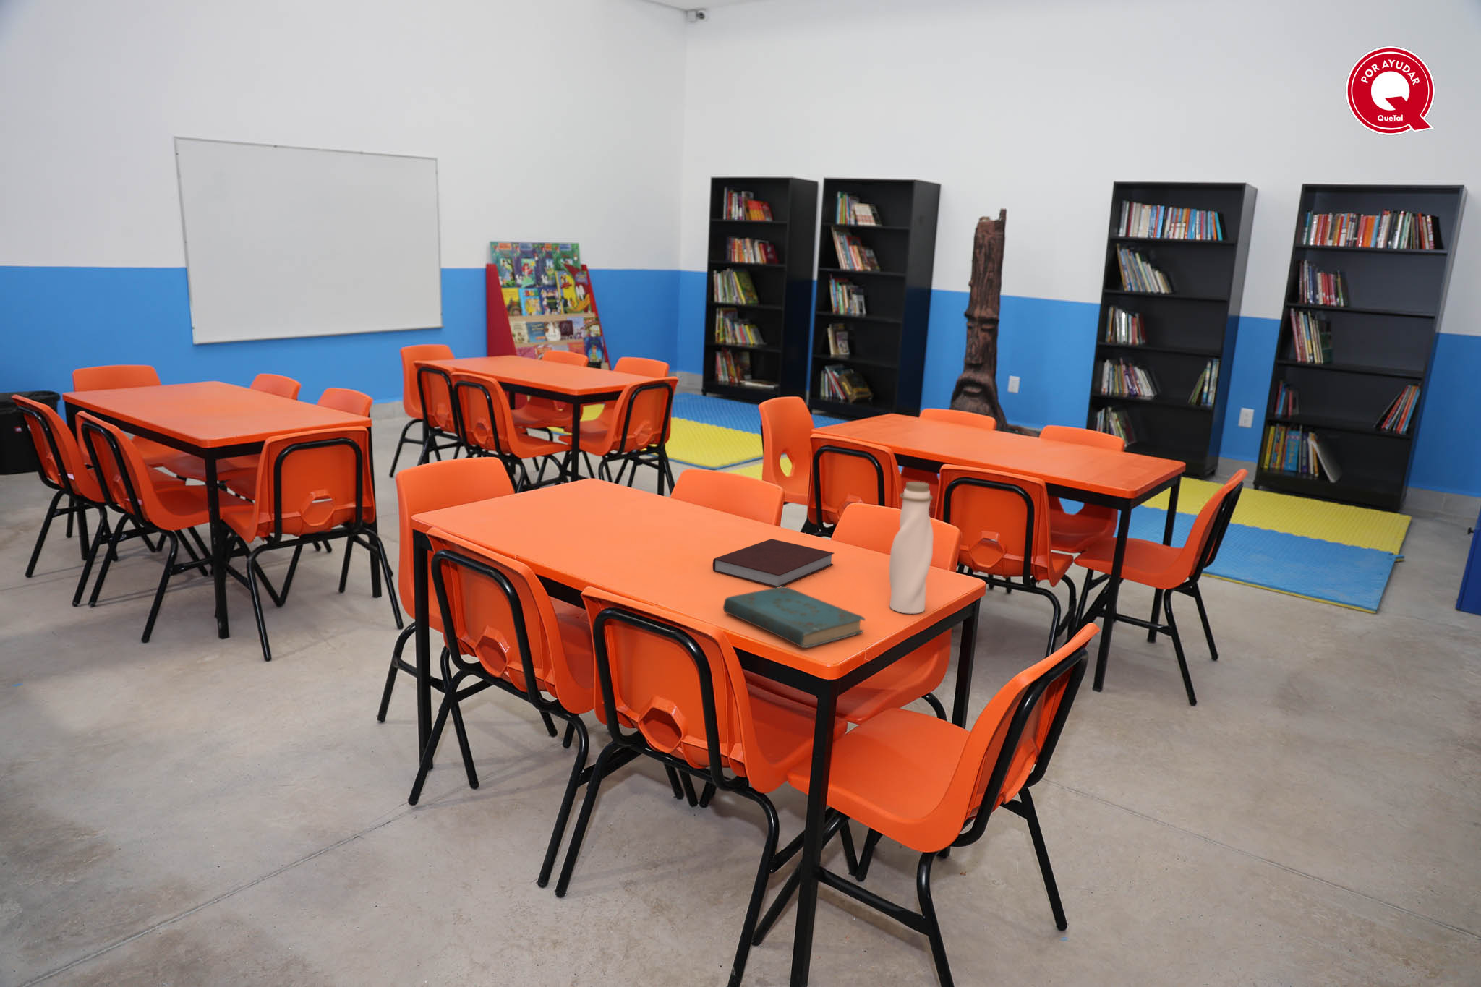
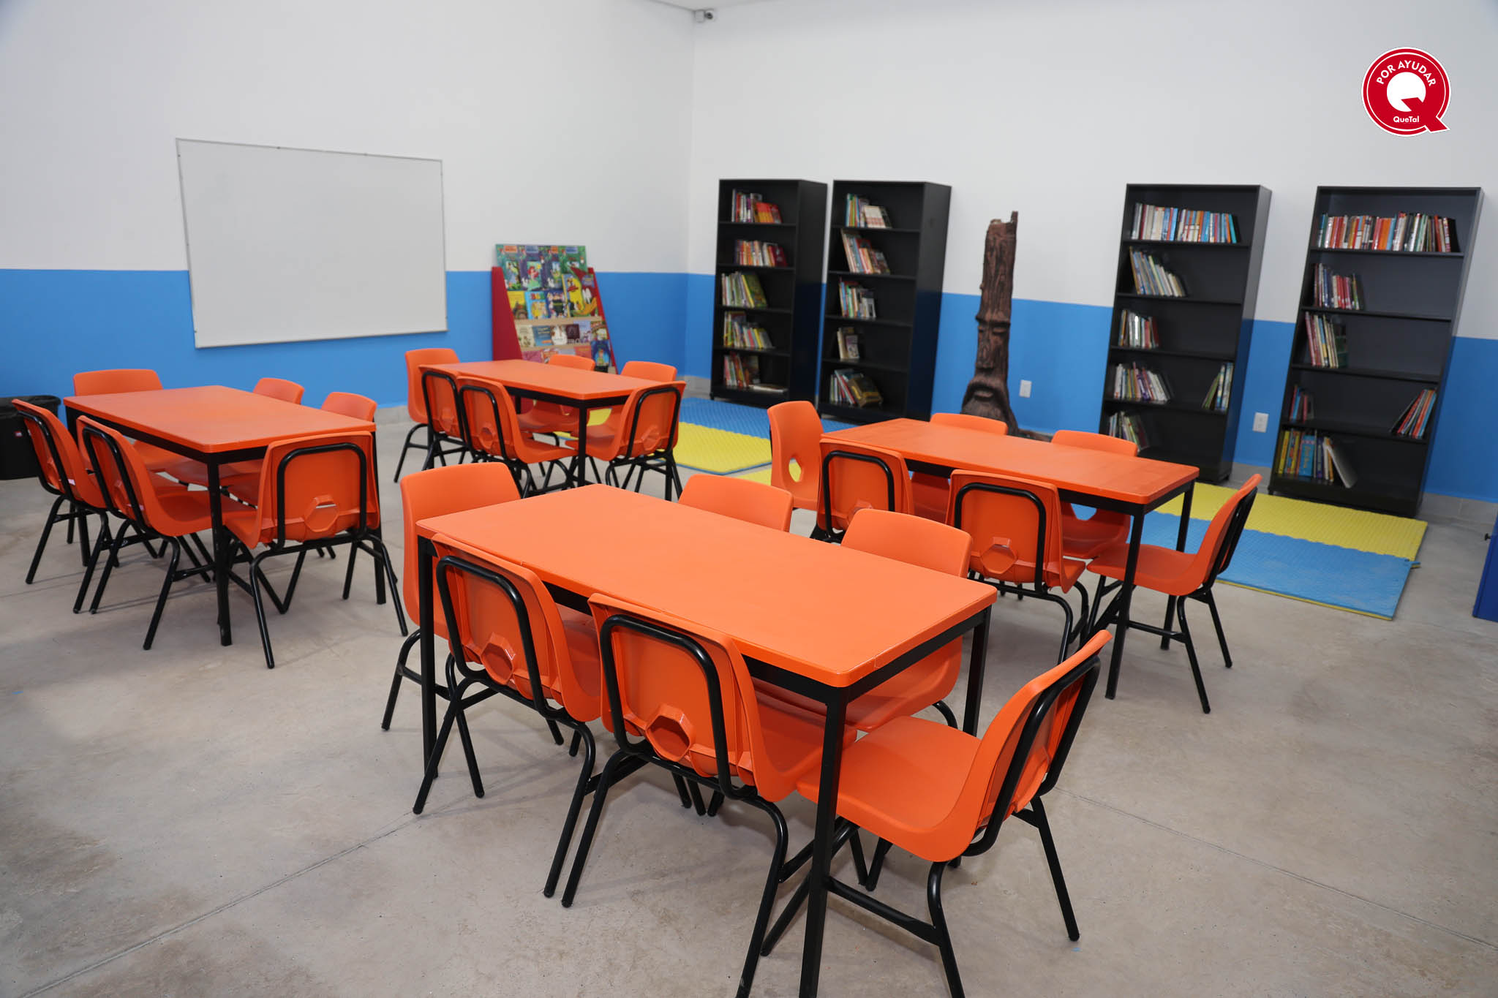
- notebook [712,538,836,588]
- water bottle [889,481,935,615]
- book [722,586,867,649]
